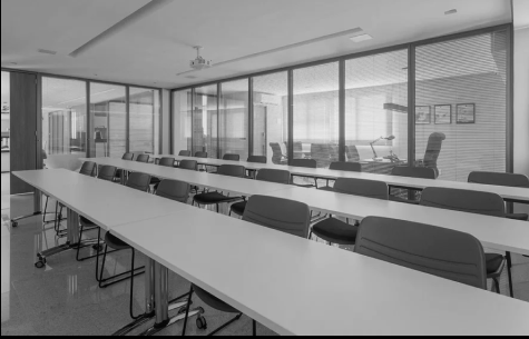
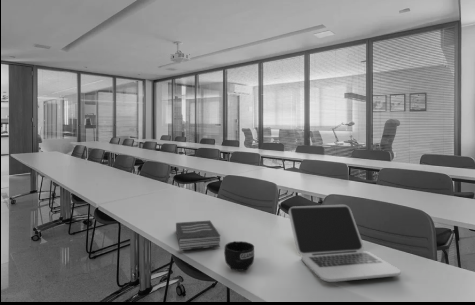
+ mug [223,240,255,272]
+ book [175,220,221,251]
+ laptop [288,204,401,283]
